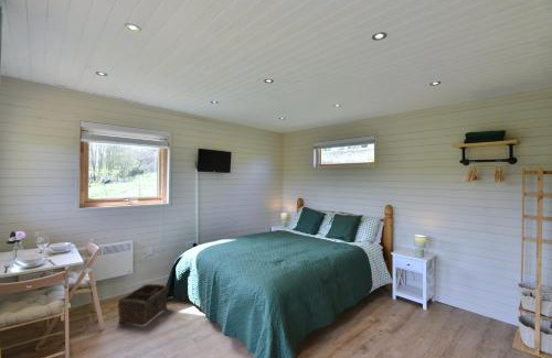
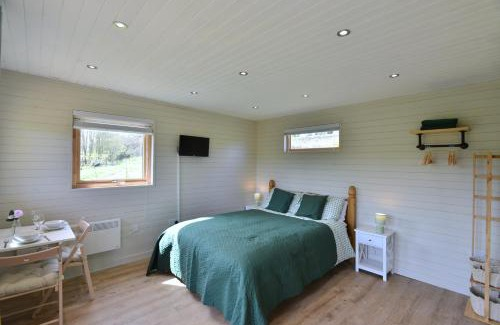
- basket [117,283,174,327]
